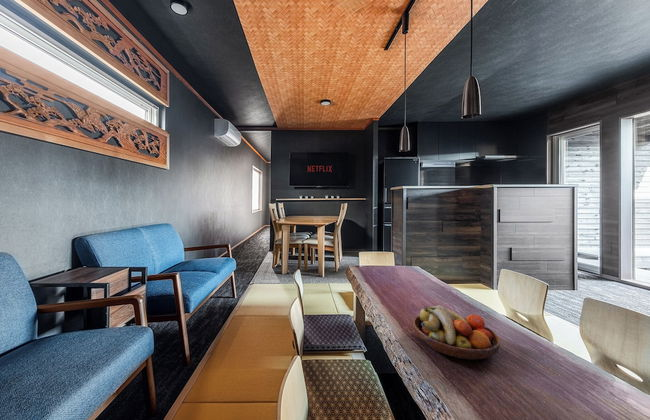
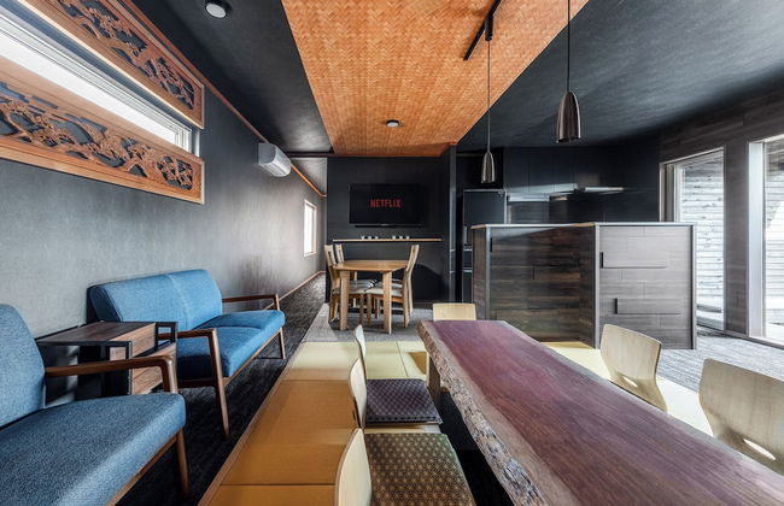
- fruit bowl [412,304,501,361]
